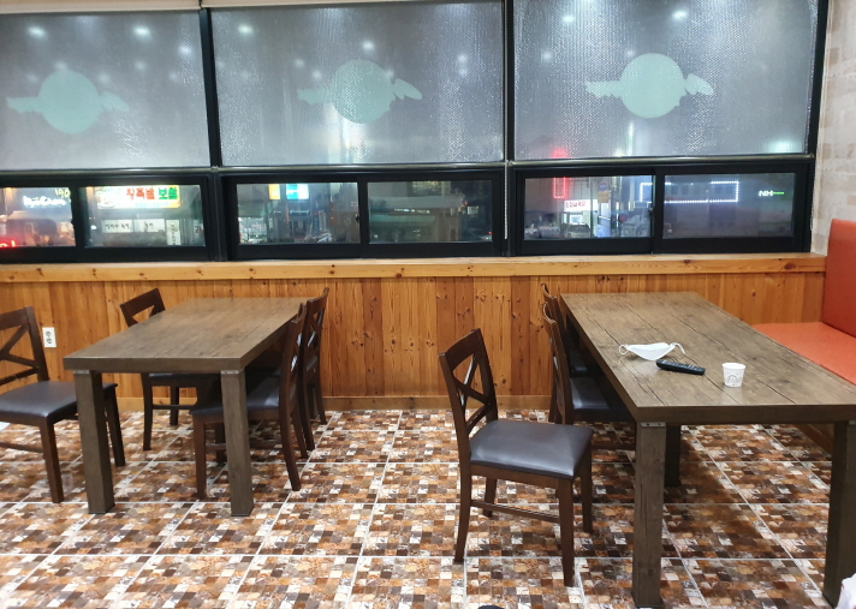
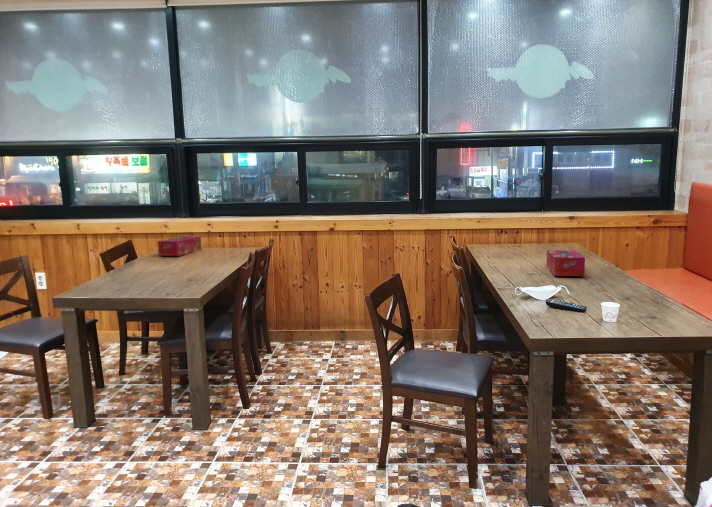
+ tissue box [545,249,586,277]
+ tissue box [156,235,202,257]
